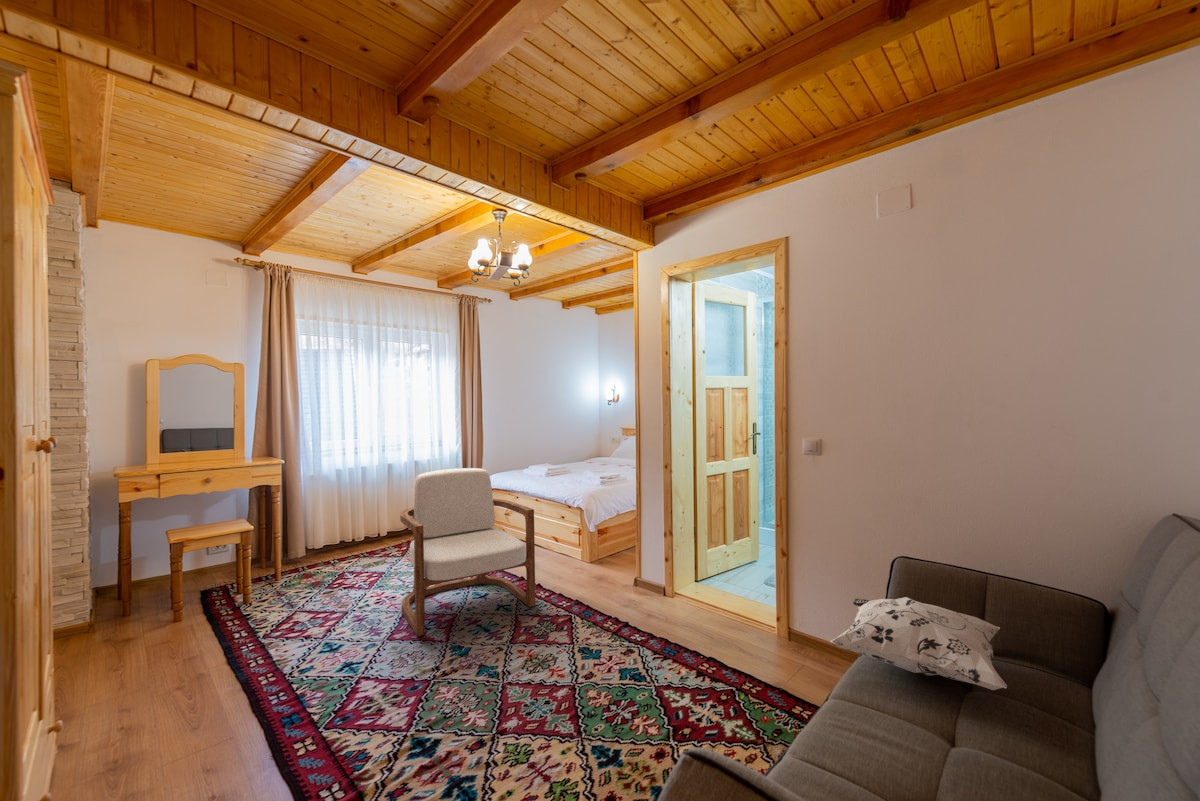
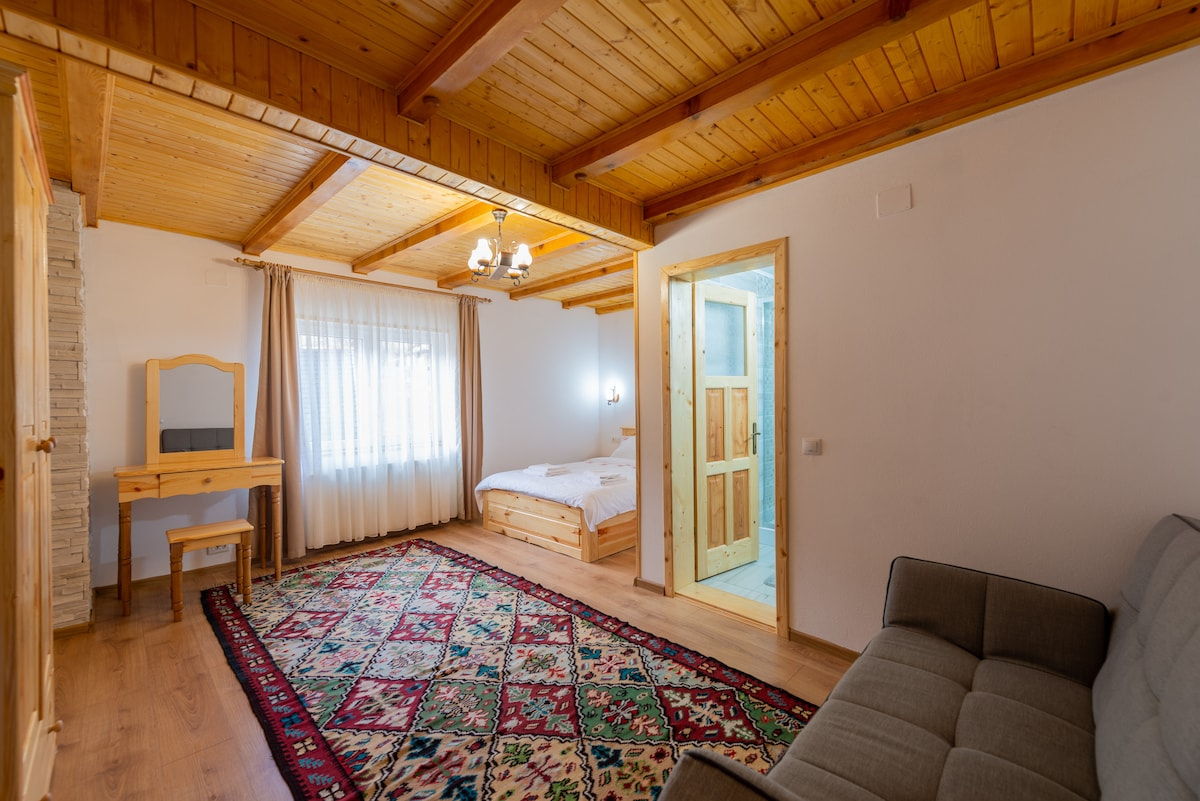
- armchair [399,467,536,637]
- decorative pillow [829,596,1008,691]
